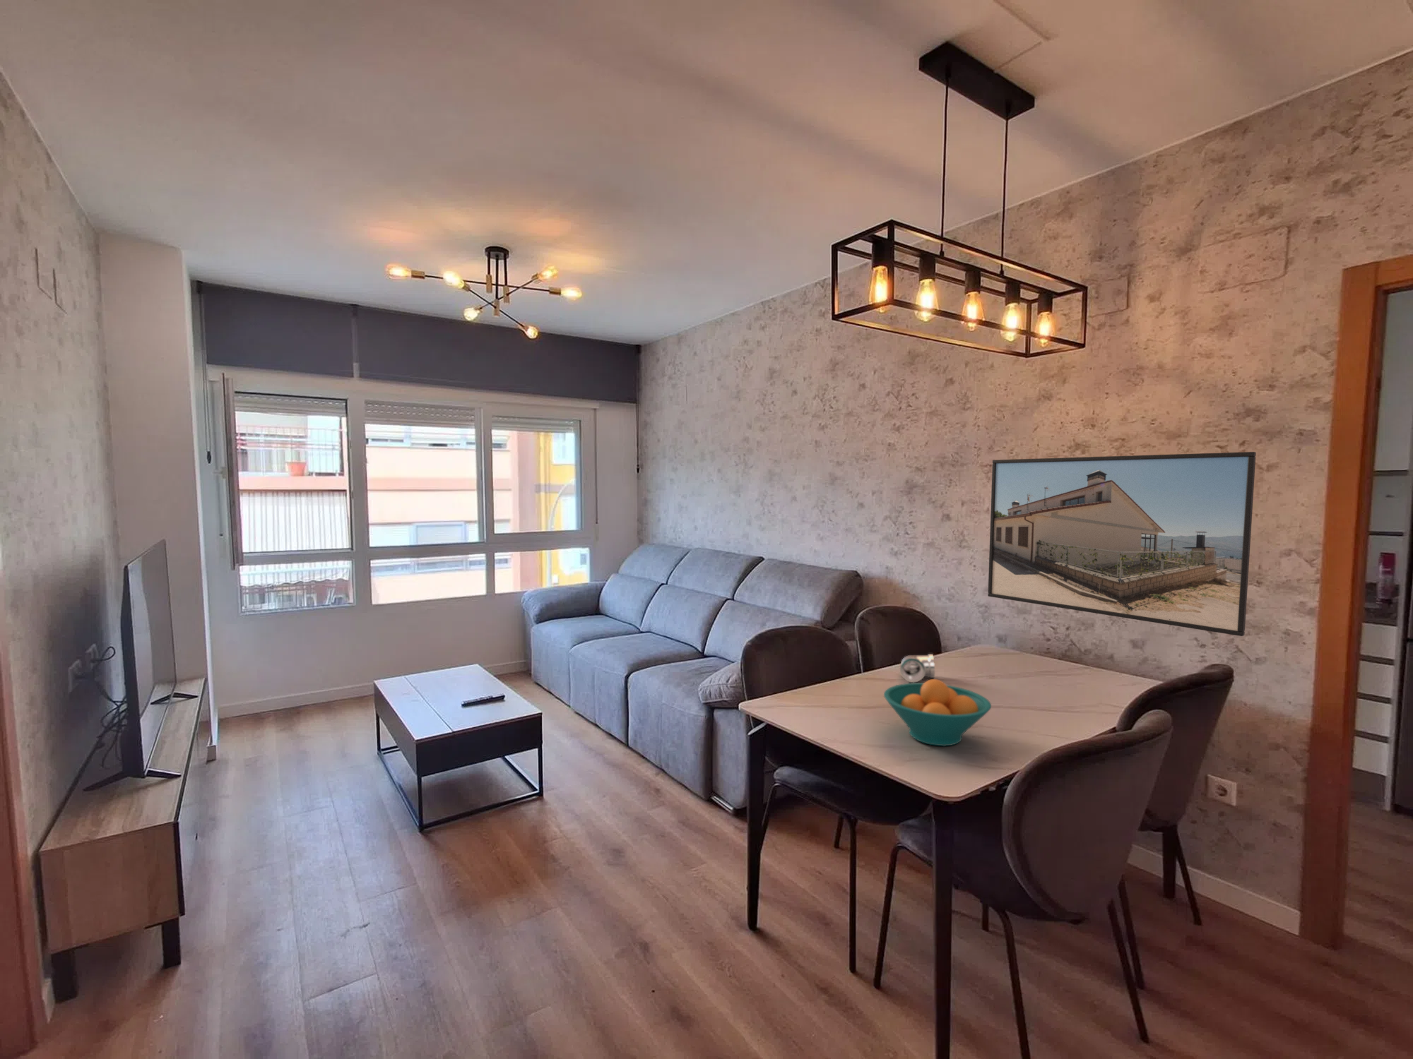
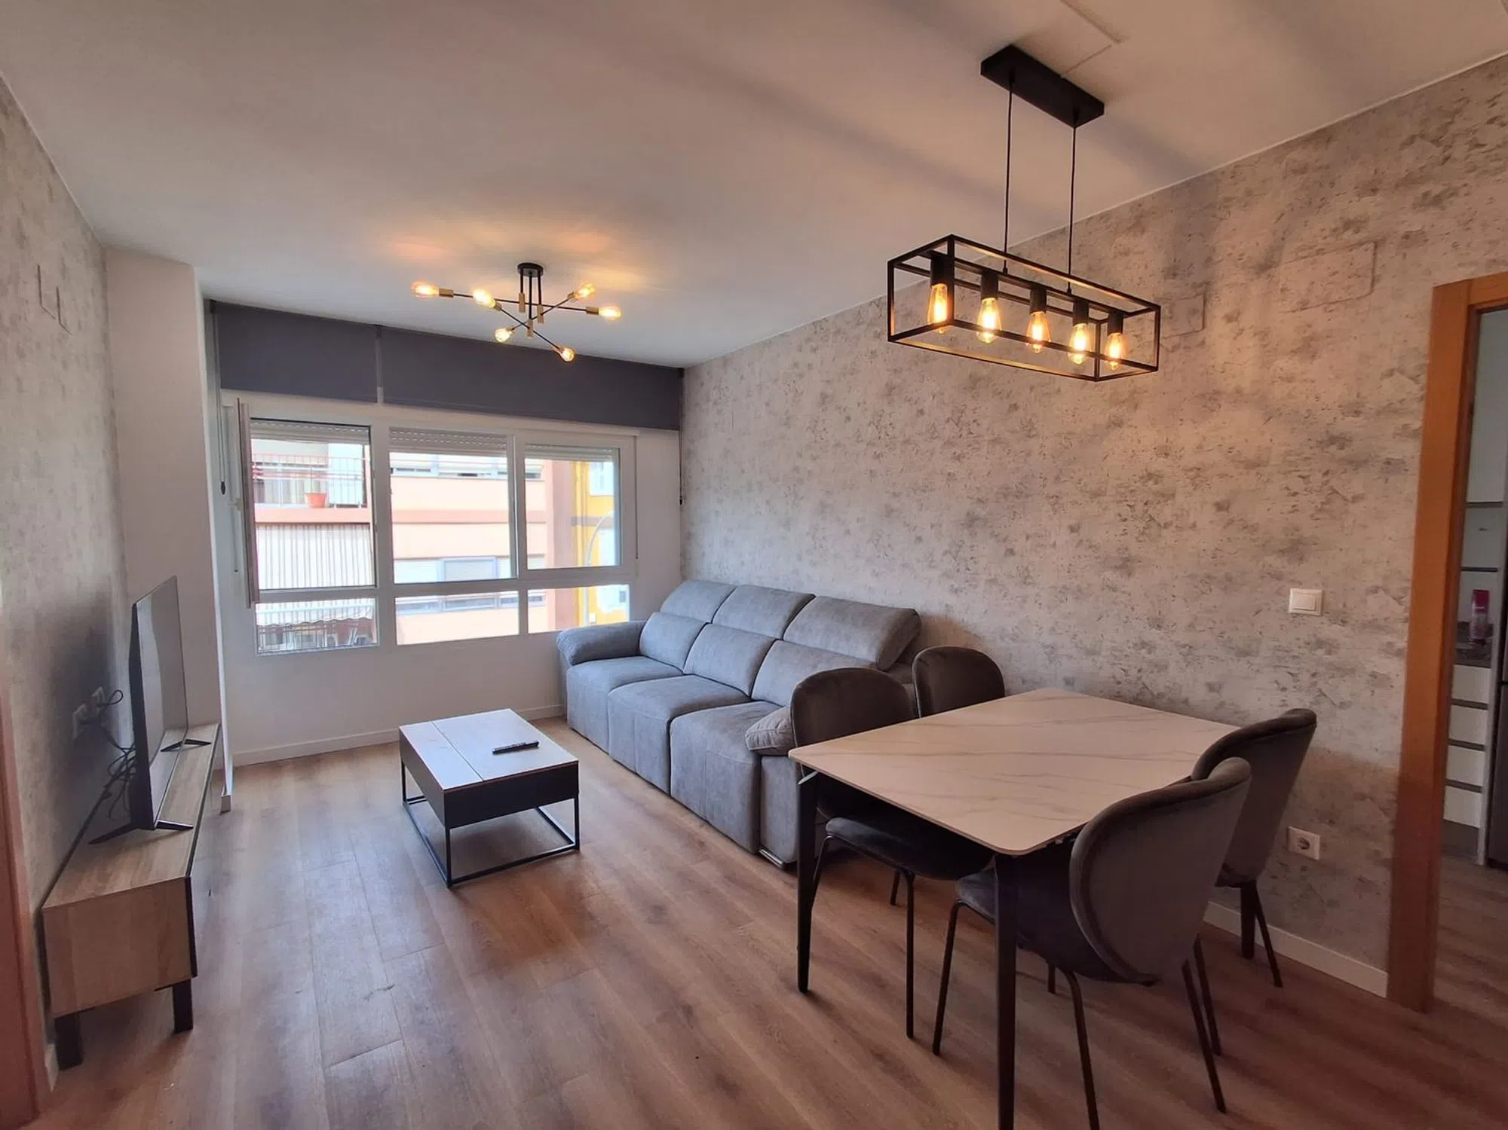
- pipe fitting [899,653,936,683]
- fruit bowl [883,679,992,746]
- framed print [987,452,1257,636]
